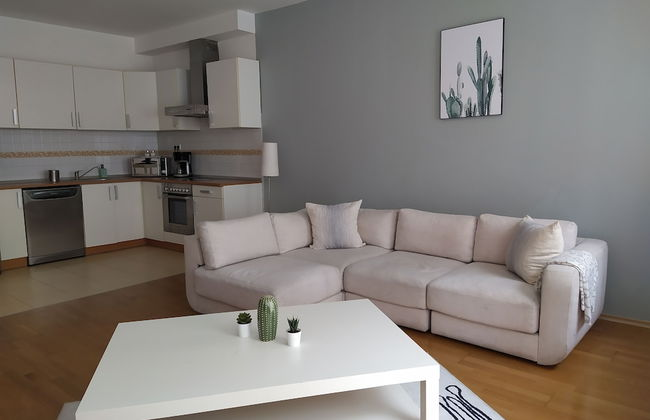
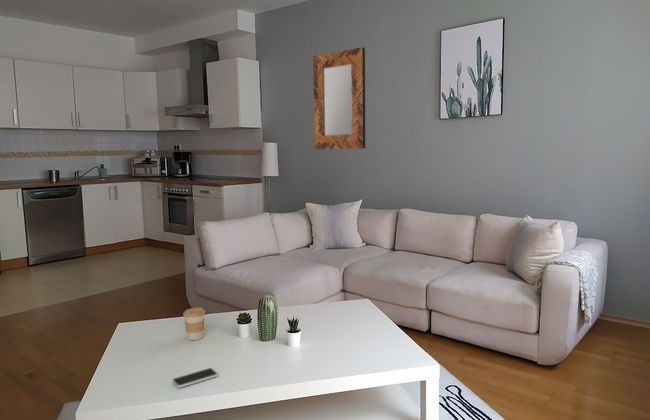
+ smartphone [172,367,219,389]
+ home mirror [312,46,366,150]
+ coffee cup [182,307,206,341]
